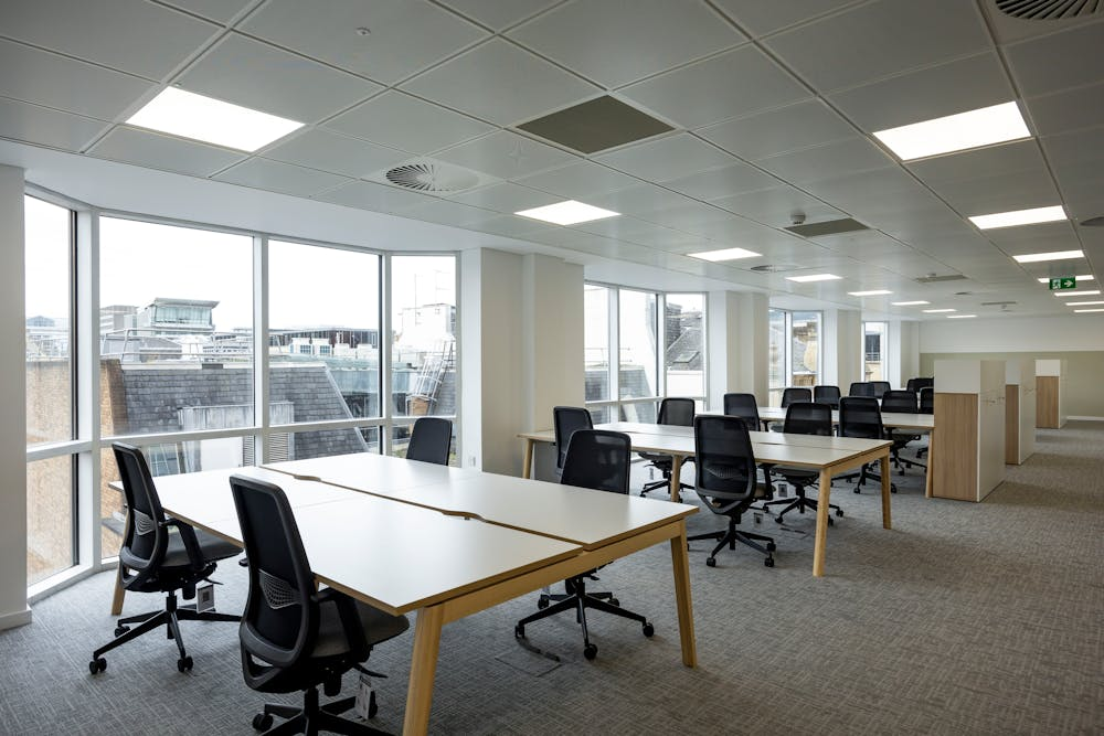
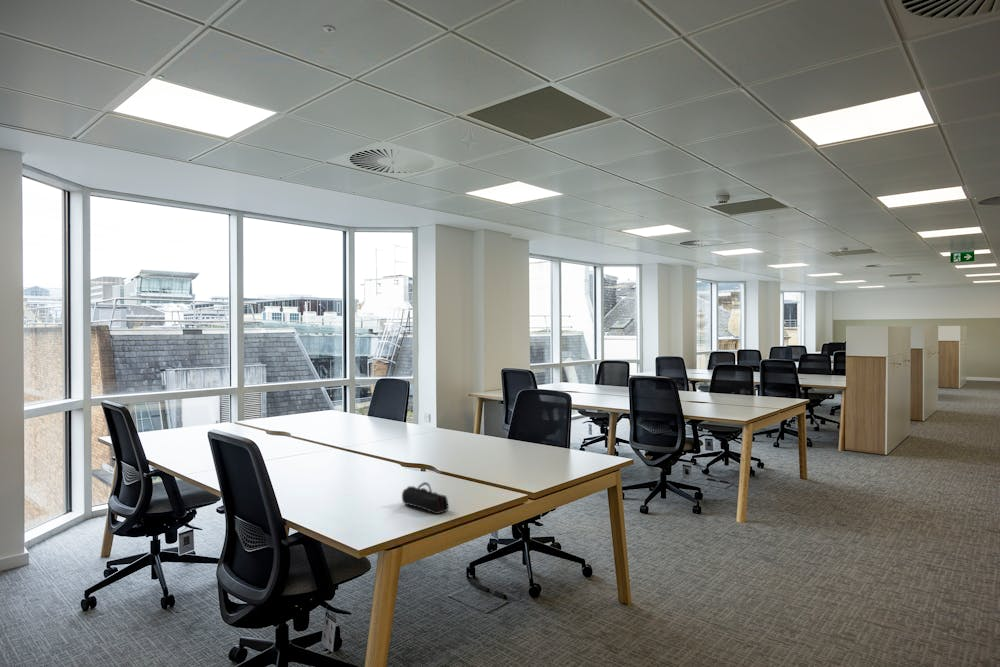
+ pencil case [401,481,450,515]
